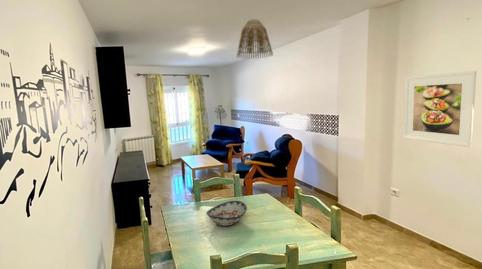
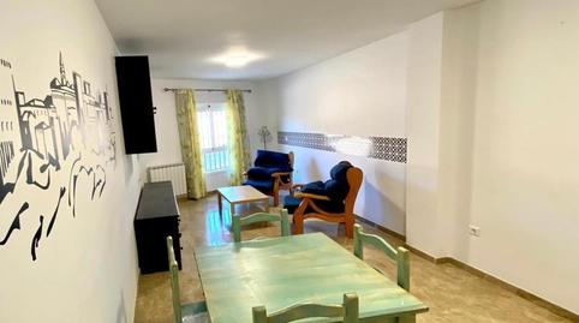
- decorative bowl [205,200,248,227]
- lamp shade [235,18,274,60]
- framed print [403,70,477,148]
